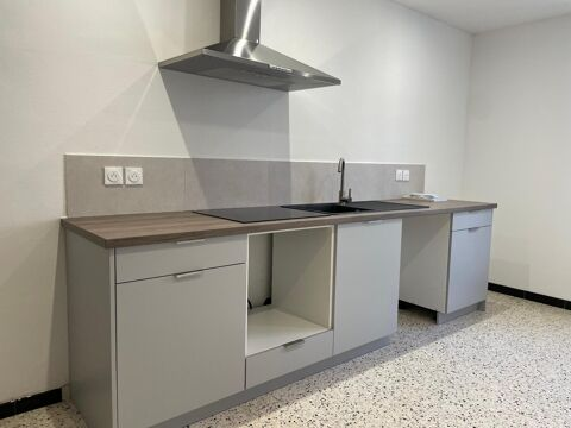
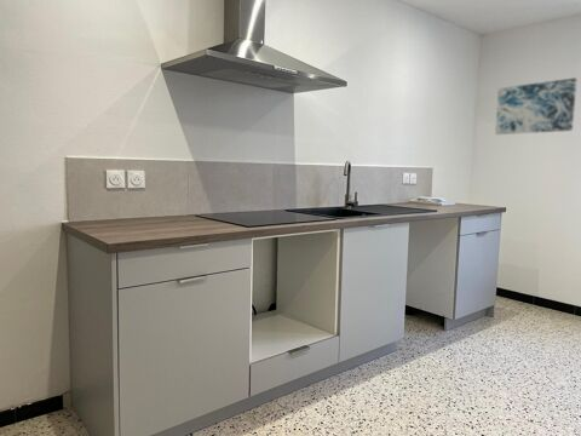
+ wall art [494,78,579,136]
